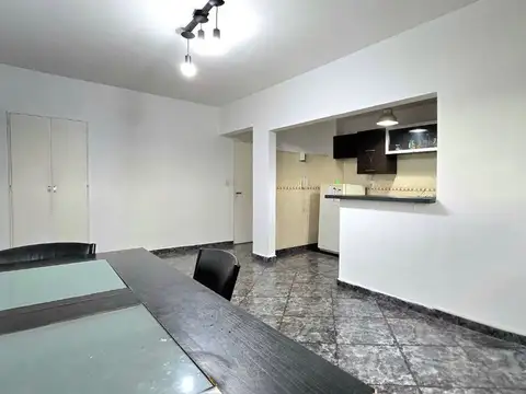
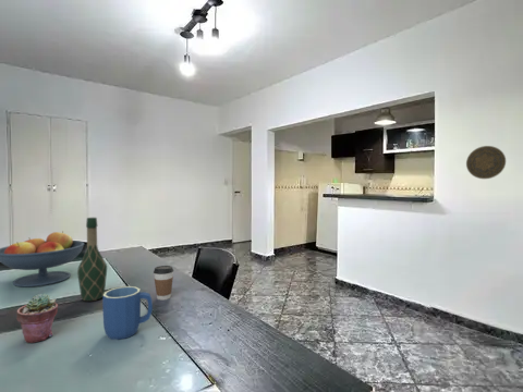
+ coffee cup [153,265,174,302]
+ potted succulent [16,293,59,344]
+ wine bottle [76,217,108,303]
+ fruit bowl [0,230,85,287]
+ mug [101,285,154,341]
+ decorative plate [465,145,507,180]
